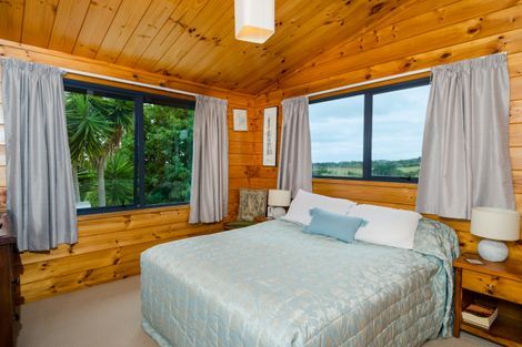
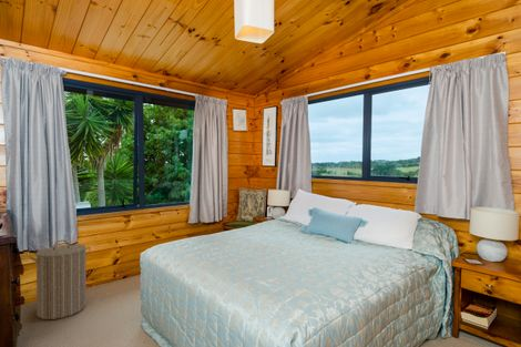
+ laundry hamper [29,239,92,320]
